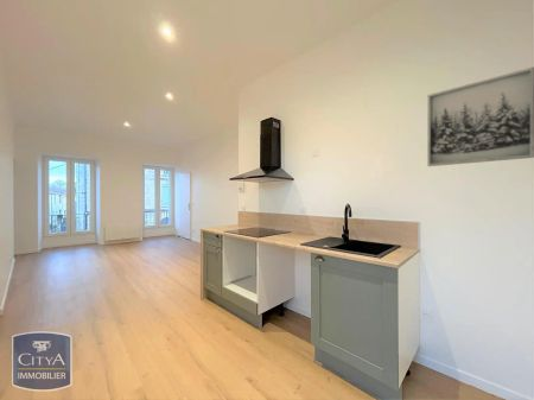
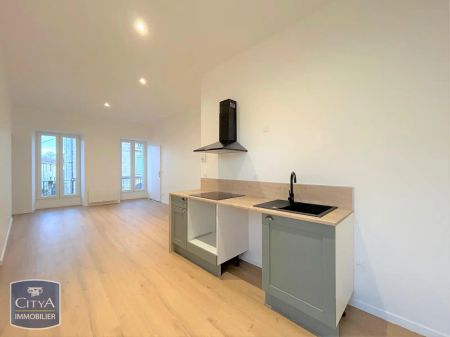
- wall art [426,65,534,167]
